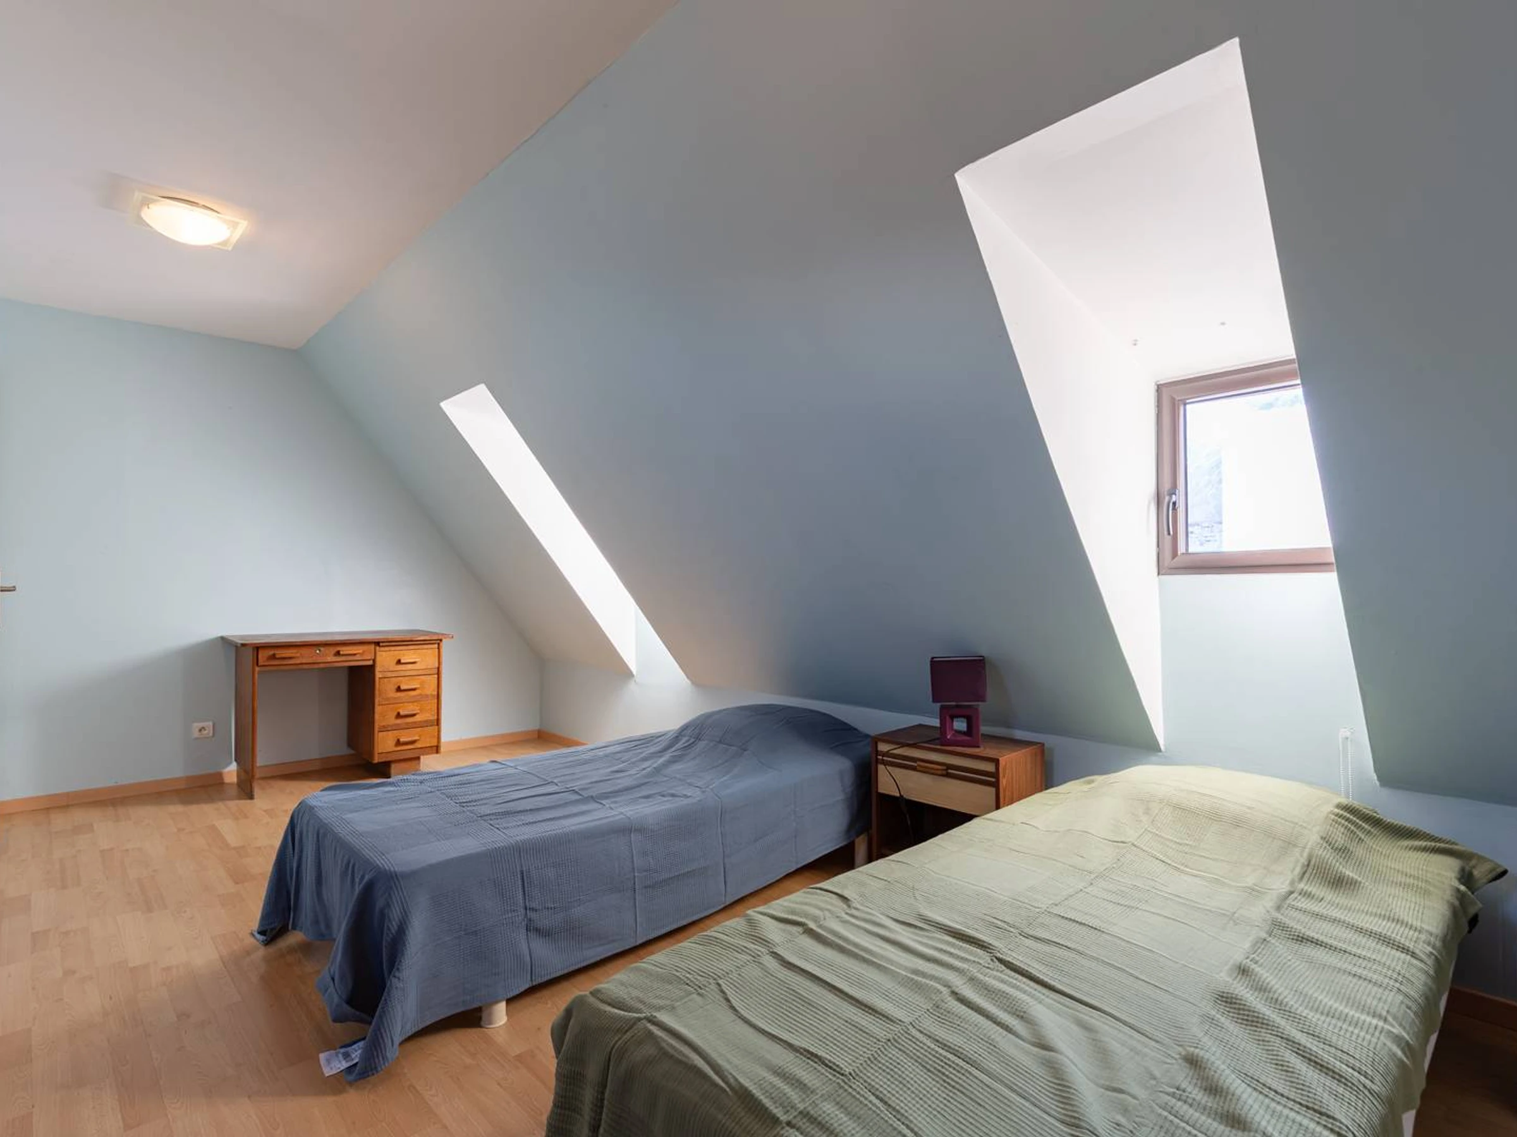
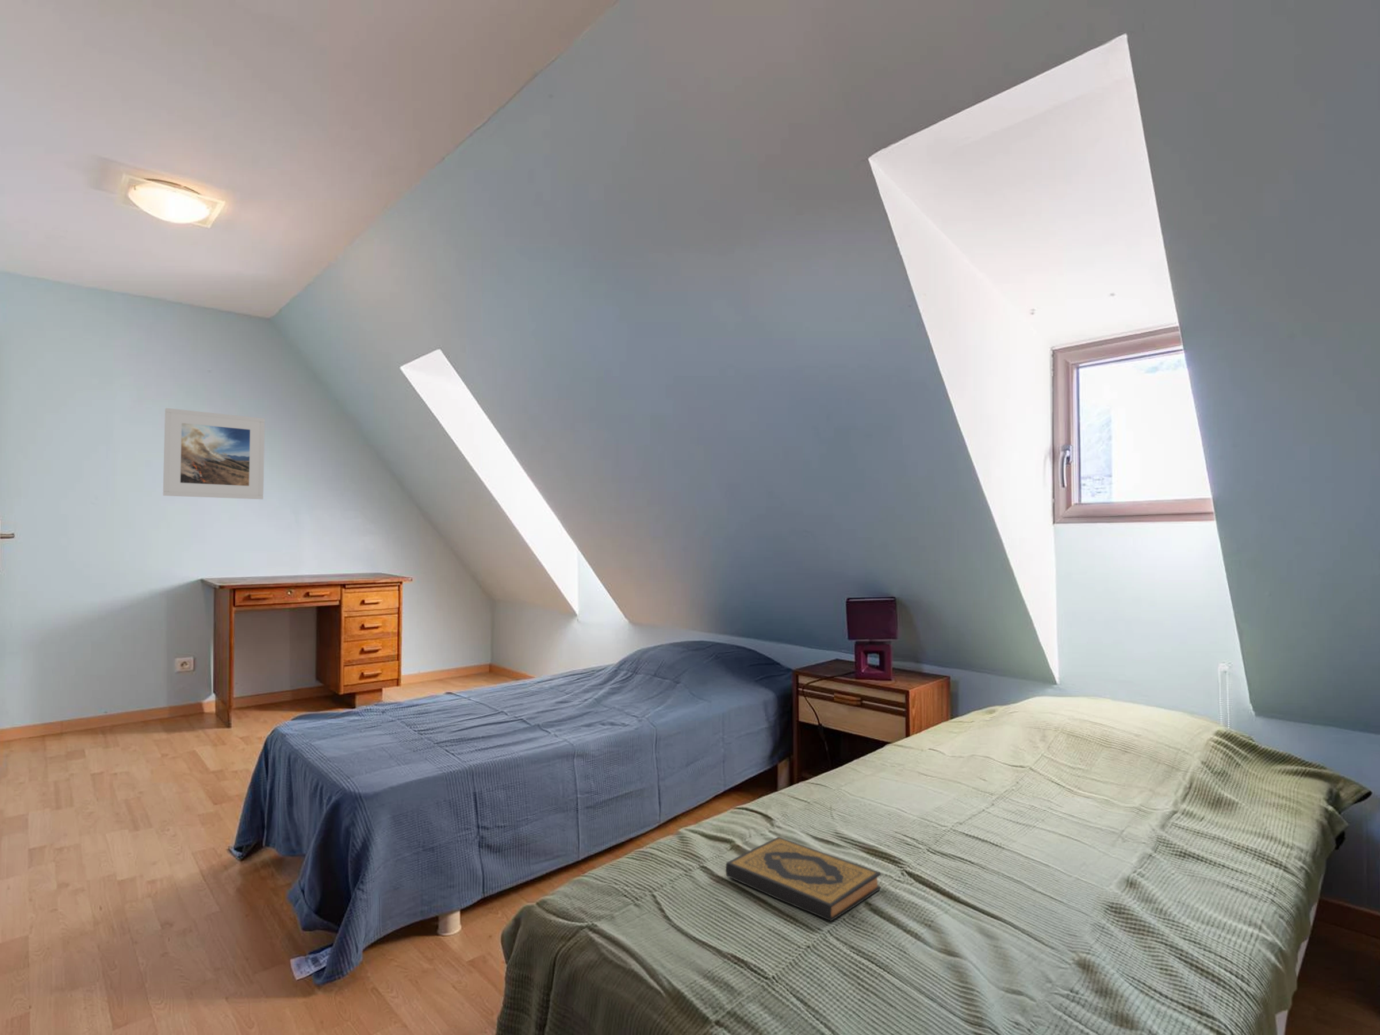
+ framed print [162,408,265,500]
+ hardback book [725,836,881,922]
